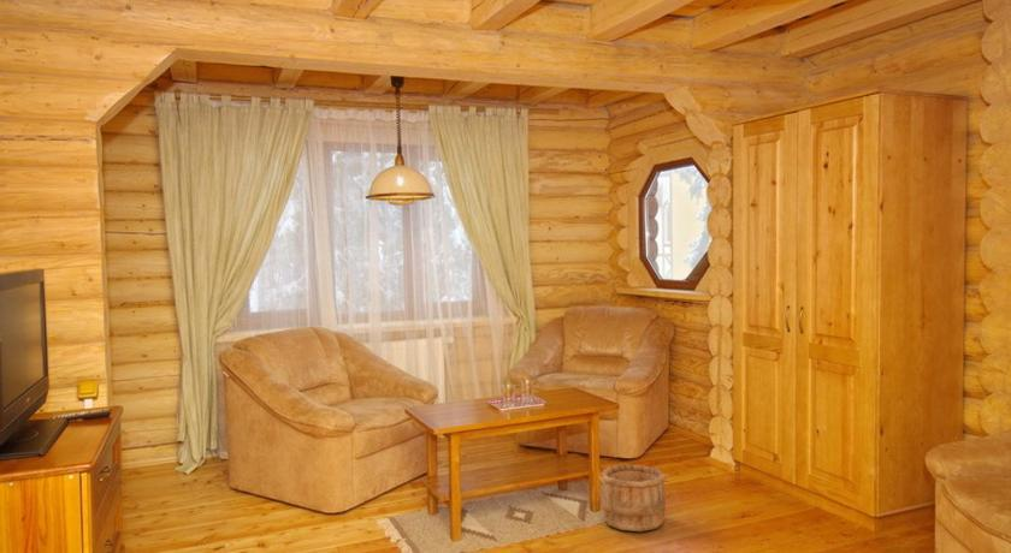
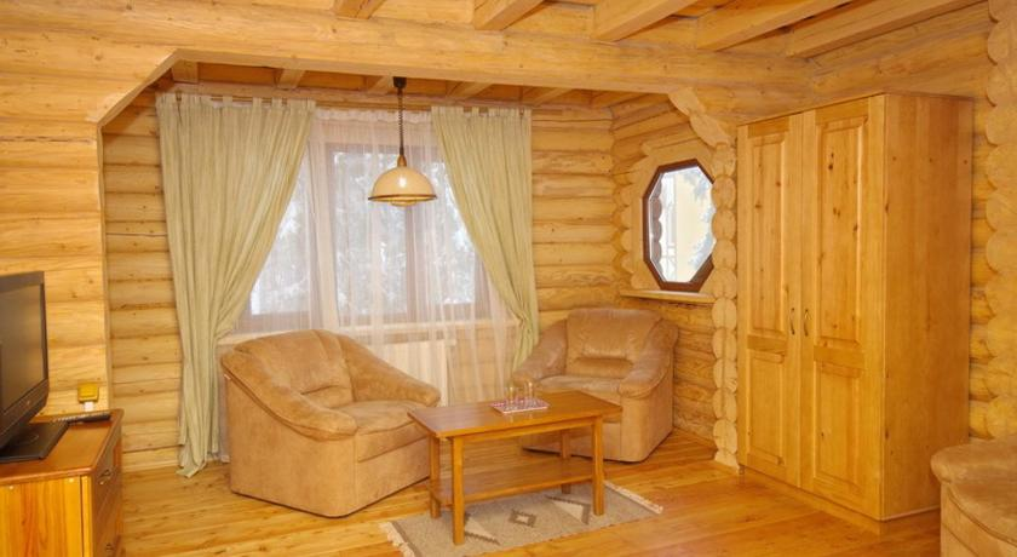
- wooden bucket [599,463,668,533]
